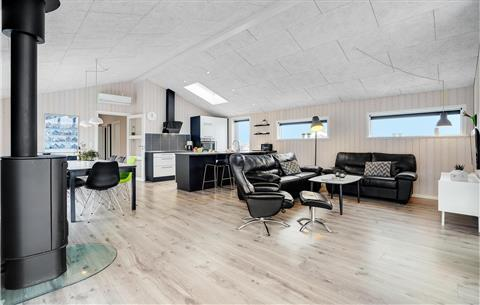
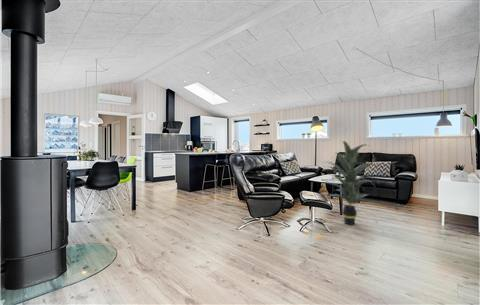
+ indoor plant [321,140,380,226]
